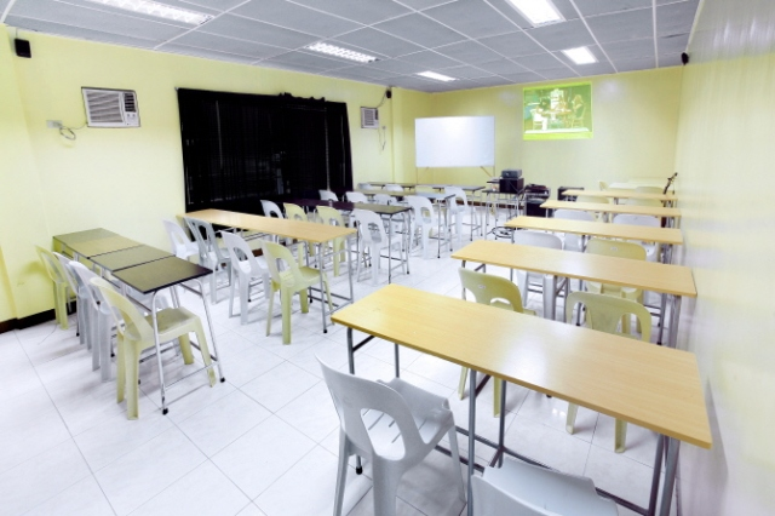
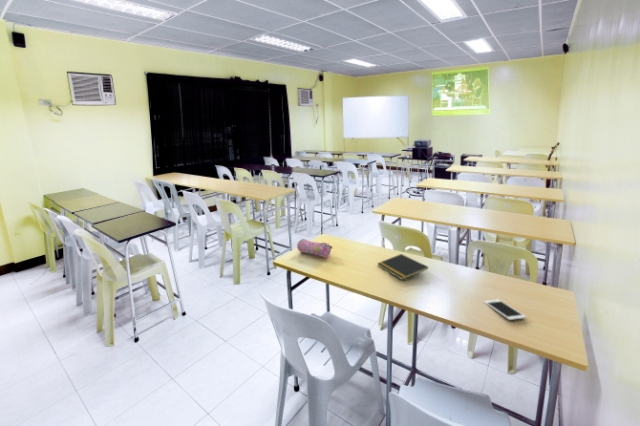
+ pencil case [296,238,334,259]
+ cell phone [482,298,527,321]
+ notepad [376,253,429,281]
